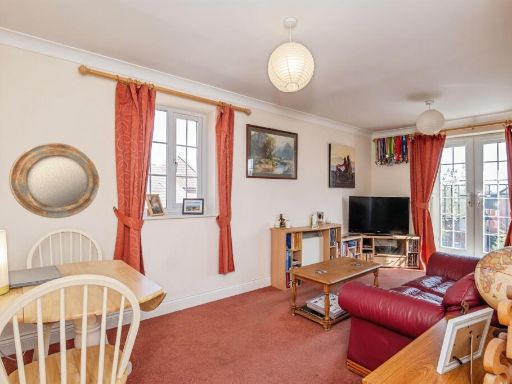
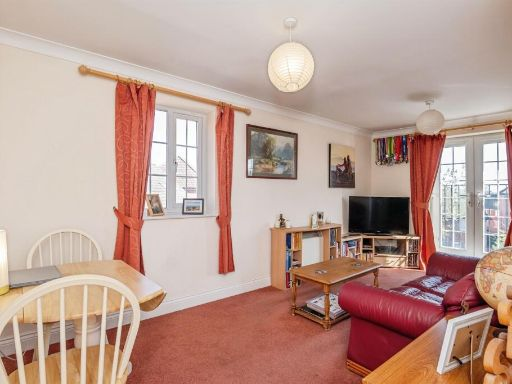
- home mirror [8,142,101,219]
